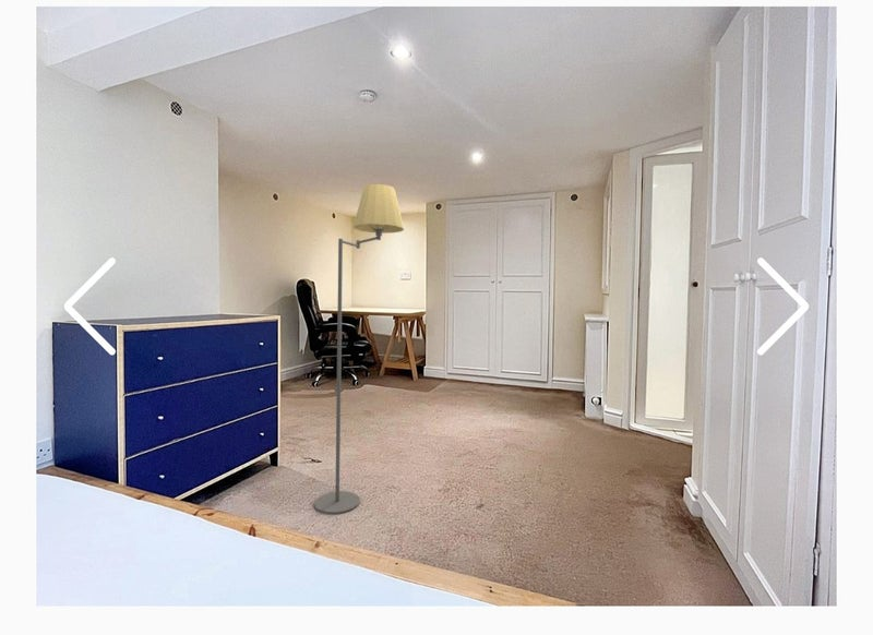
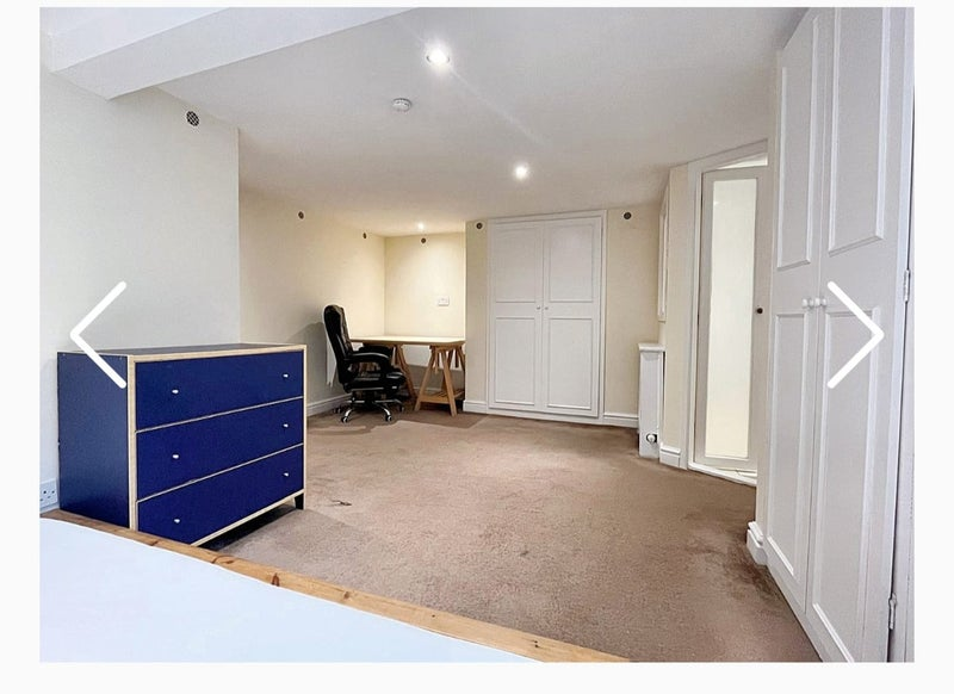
- floor lamp [313,183,405,514]
